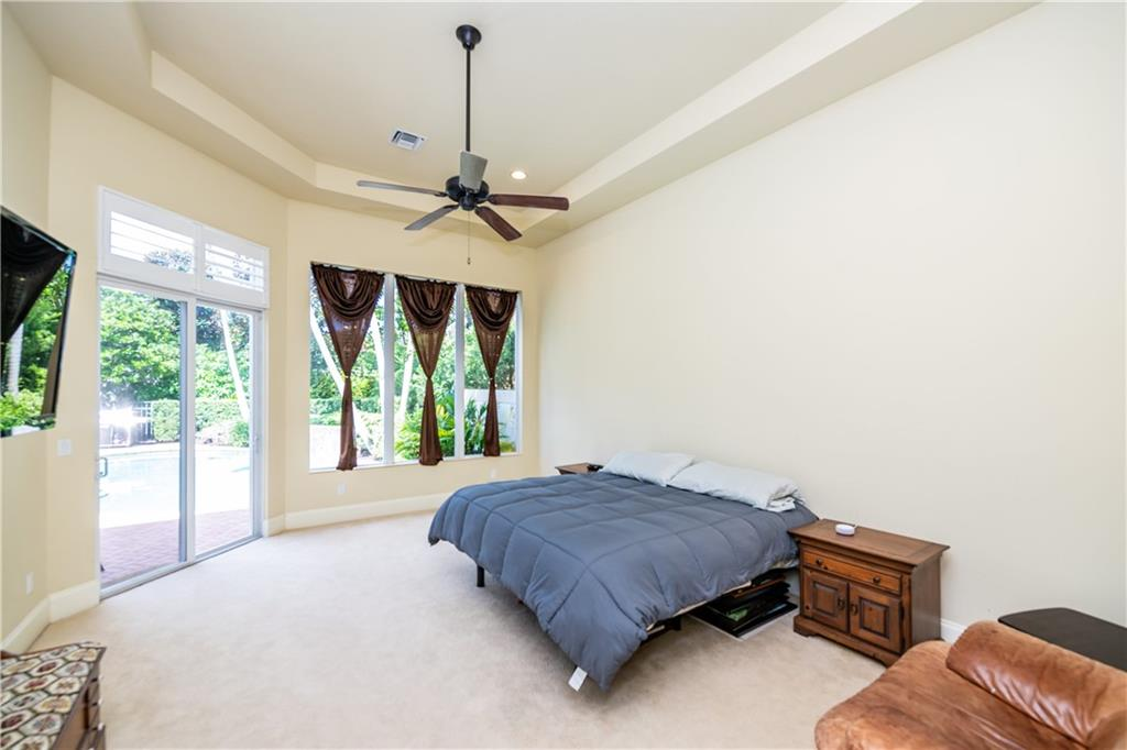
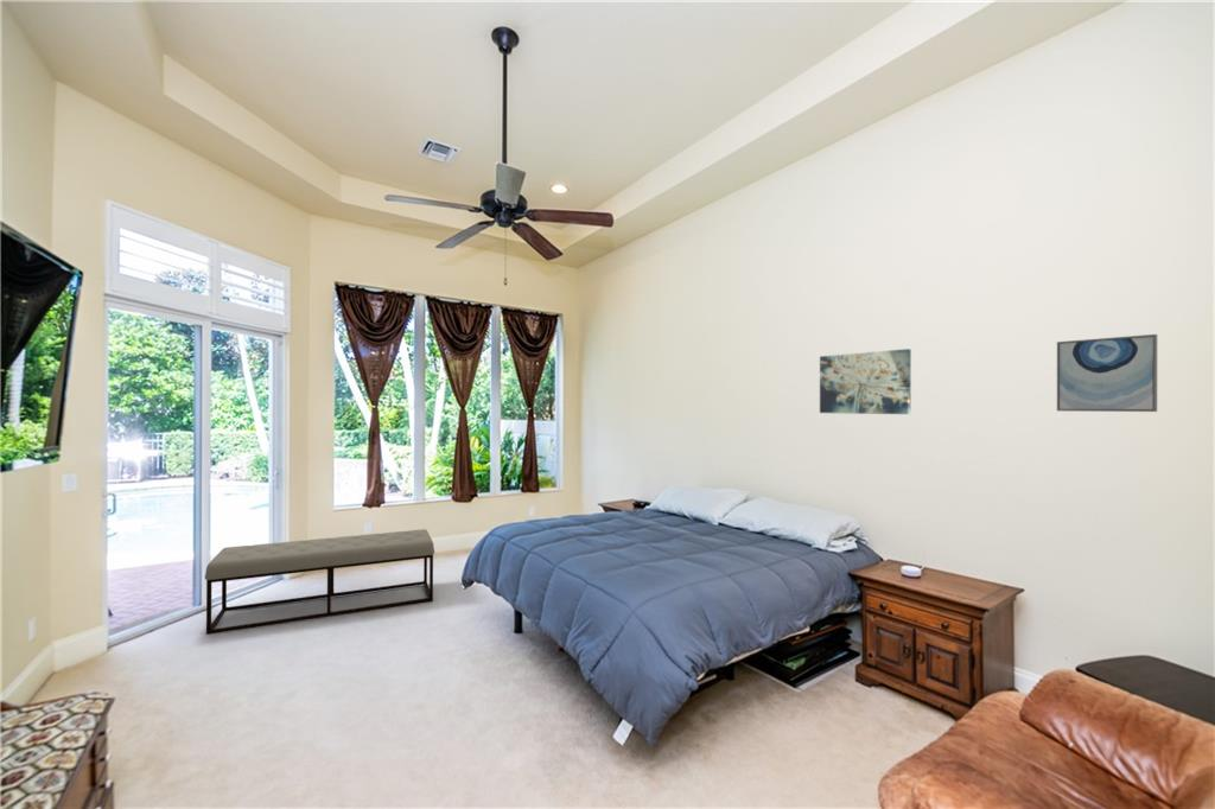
+ wall art [1056,333,1158,413]
+ wall art [819,348,912,415]
+ bench [204,528,435,636]
